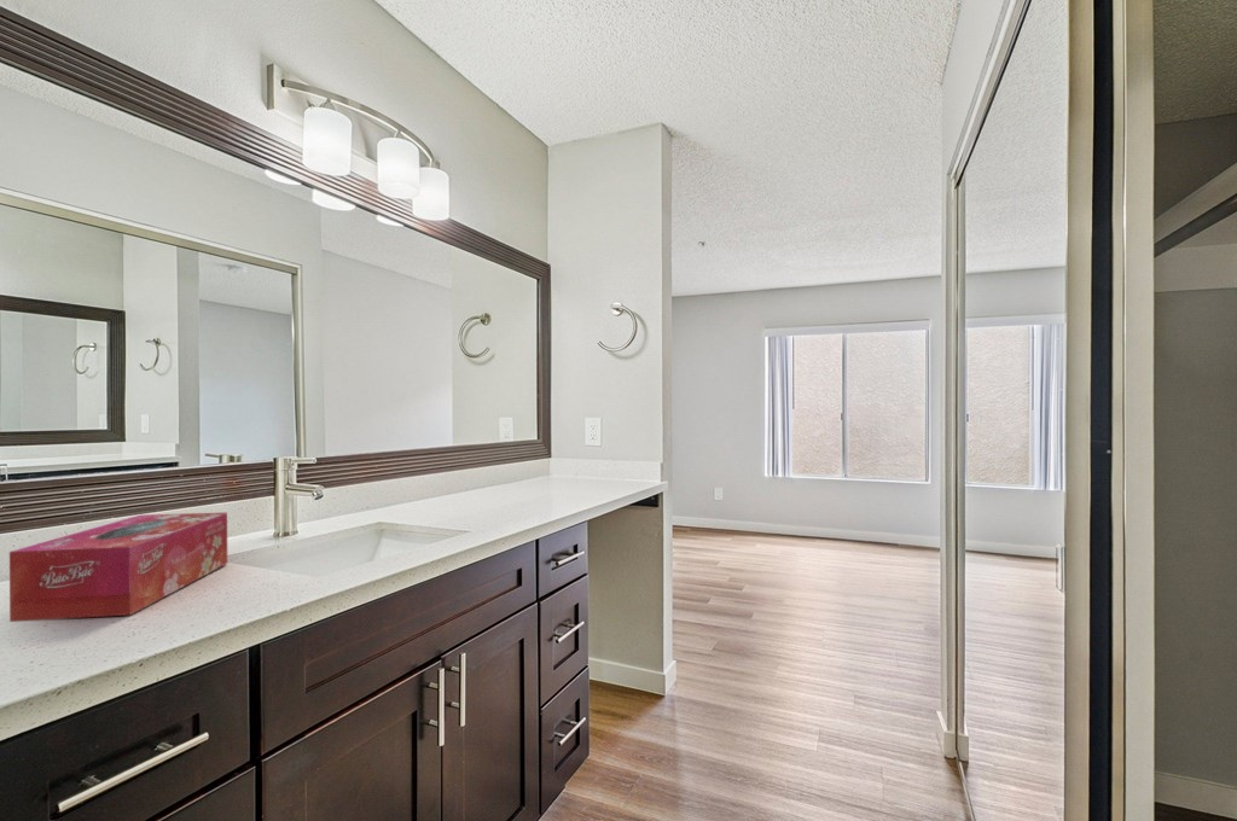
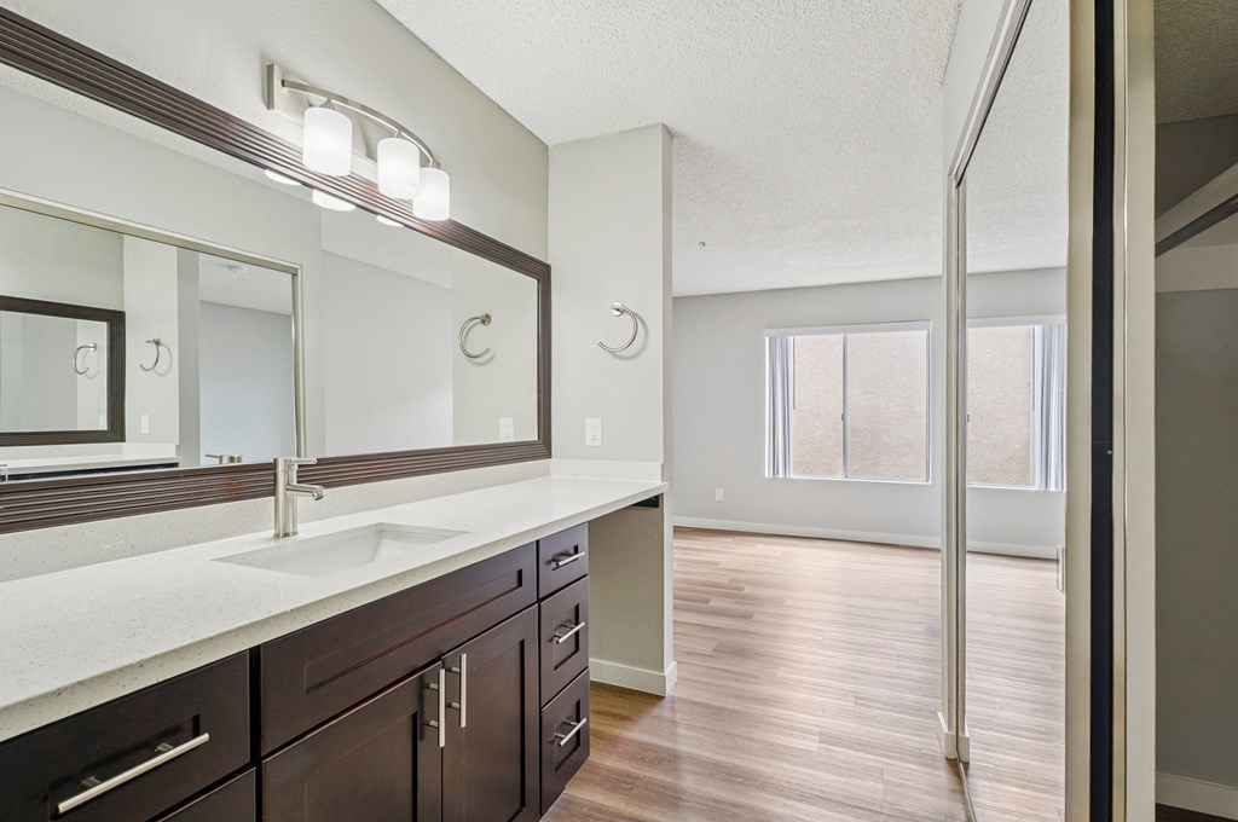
- tissue box [8,511,228,623]
